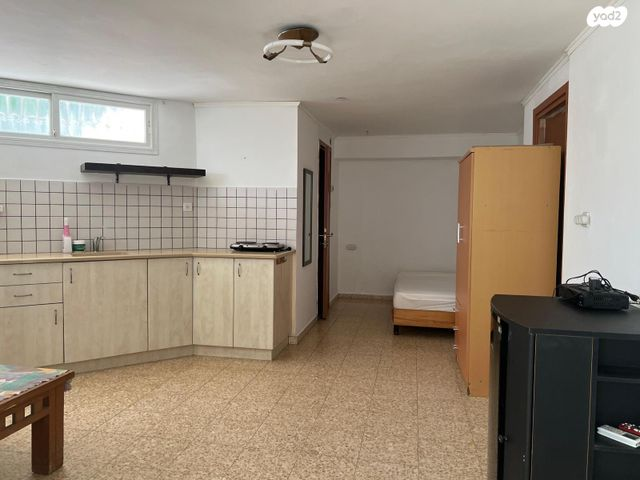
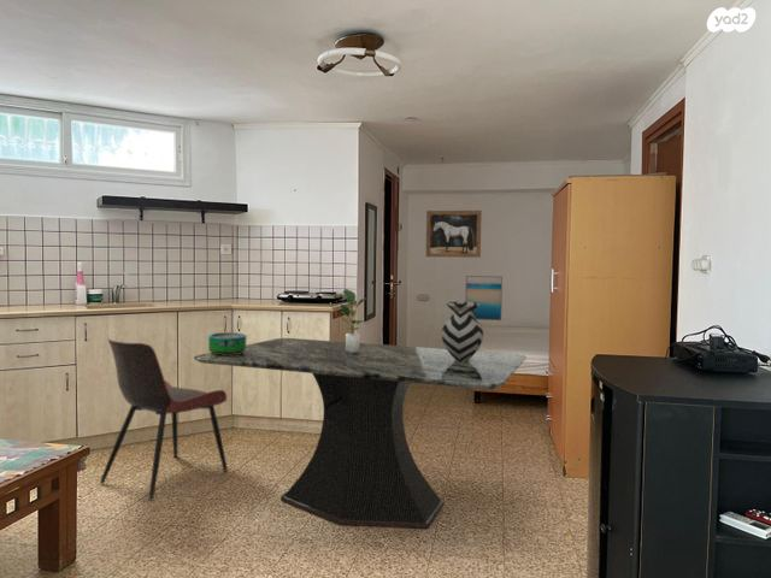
+ decorative bowl [207,331,247,355]
+ dining chair [99,338,229,501]
+ wall art [425,210,483,259]
+ wall art [464,275,504,322]
+ dining table [193,337,528,530]
+ vase [441,301,484,361]
+ potted plant [340,288,370,353]
